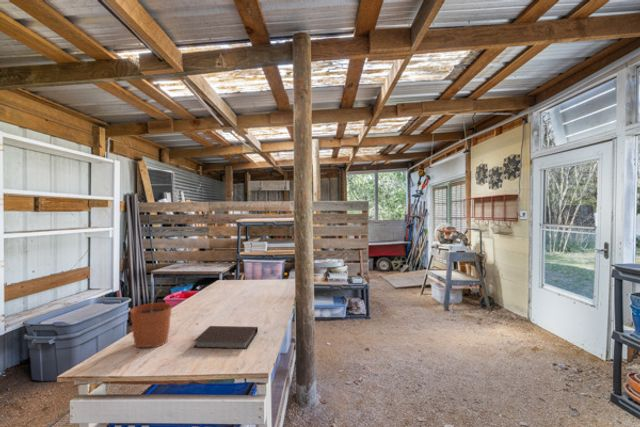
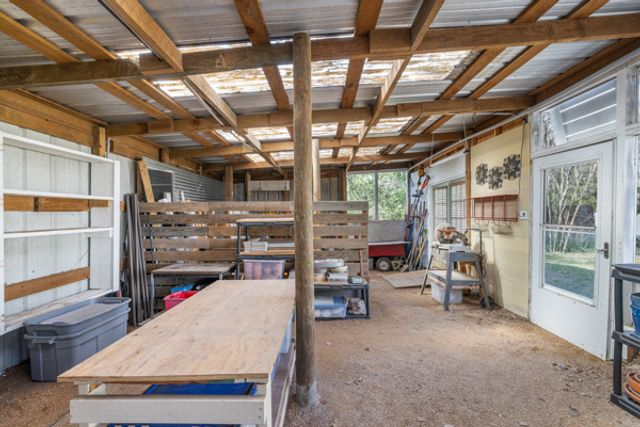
- notebook [192,325,259,350]
- plant pot [129,288,173,349]
